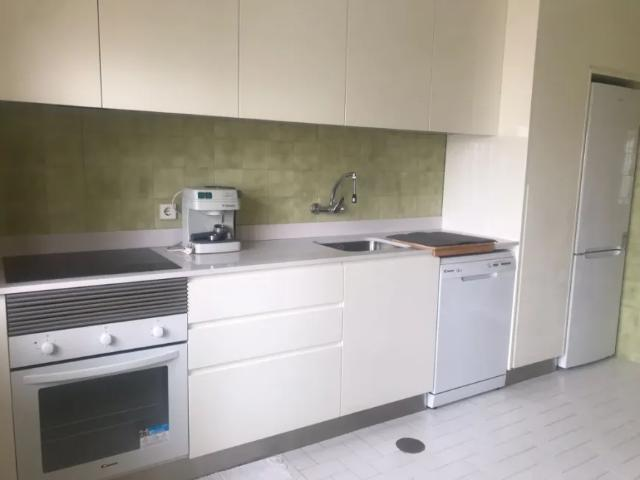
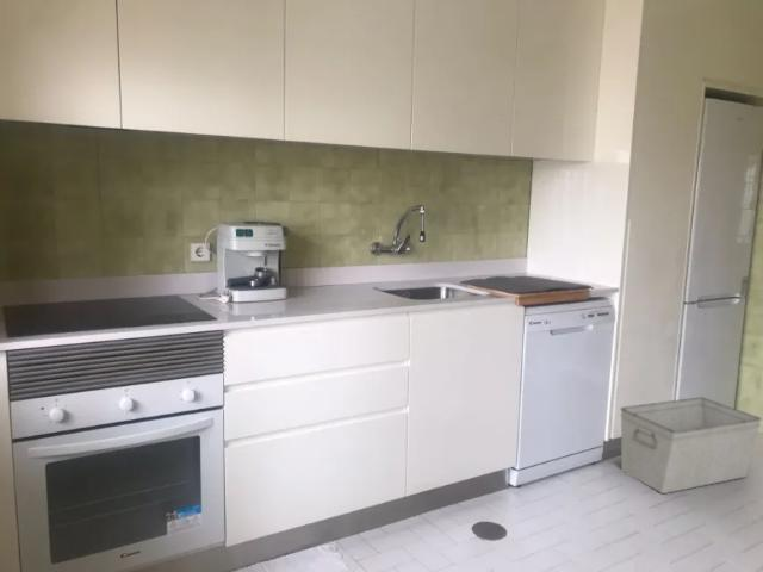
+ storage bin [619,396,763,495]
